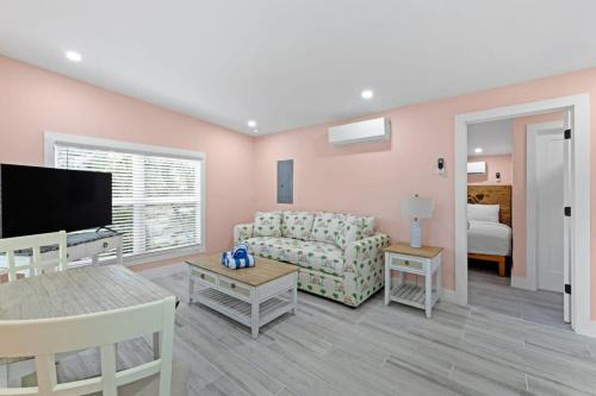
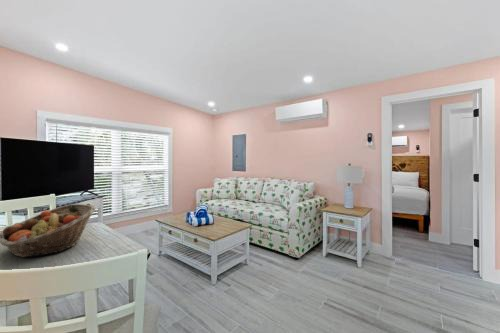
+ fruit basket [0,203,97,258]
